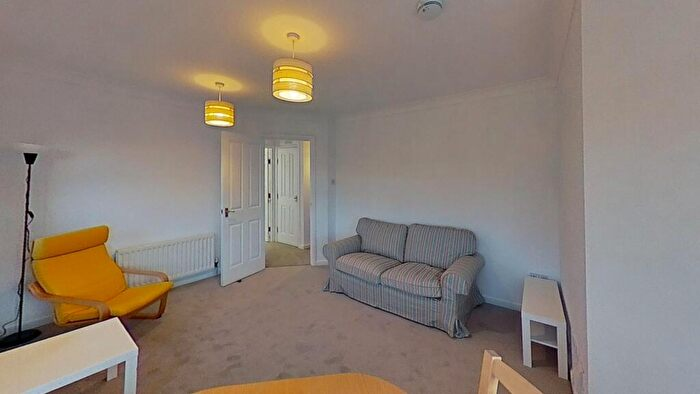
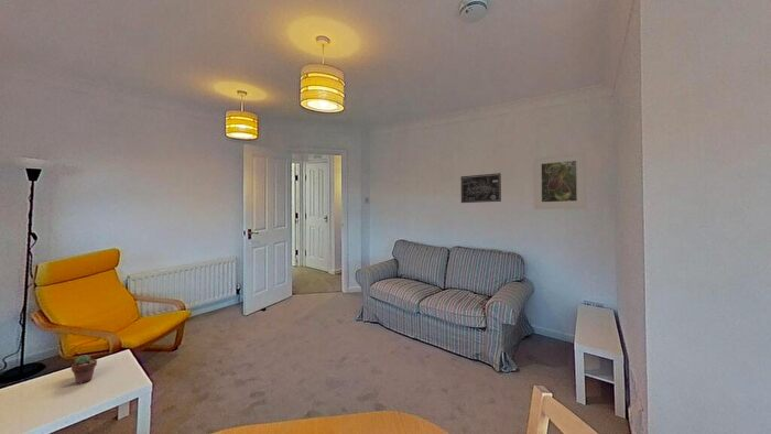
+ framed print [532,151,587,210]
+ wall art [460,172,502,204]
+ potted succulent [70,354,98,384]
